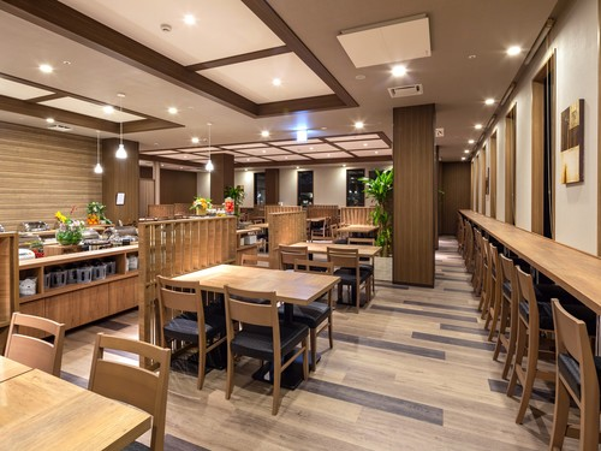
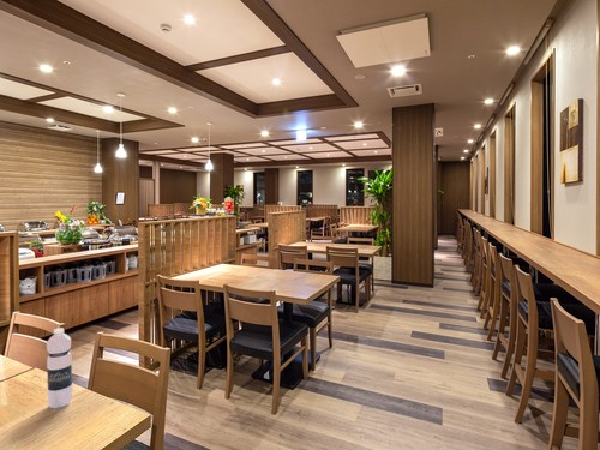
+ water bottle [46,326,73,409]
